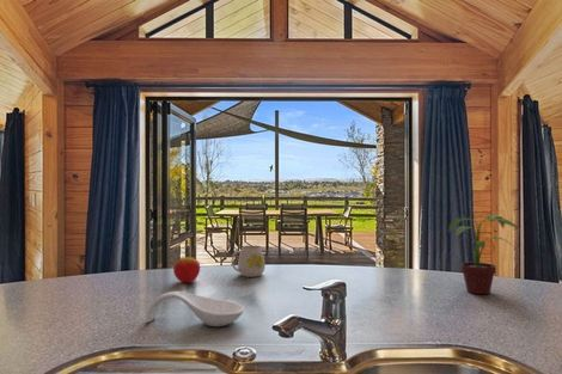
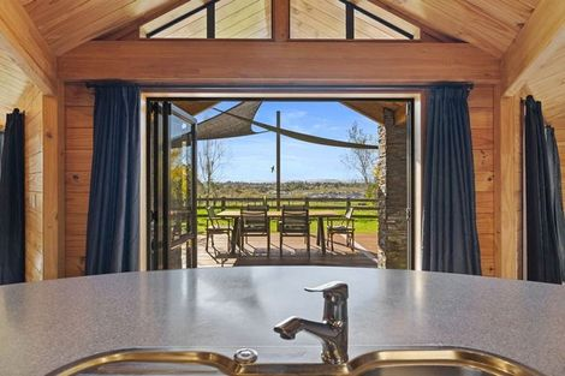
- mug [231,245,267,278]
- potted plant [447,214,521,295]
- spoon rest [145,290,245,327]
- apple [172,251,201,284]
